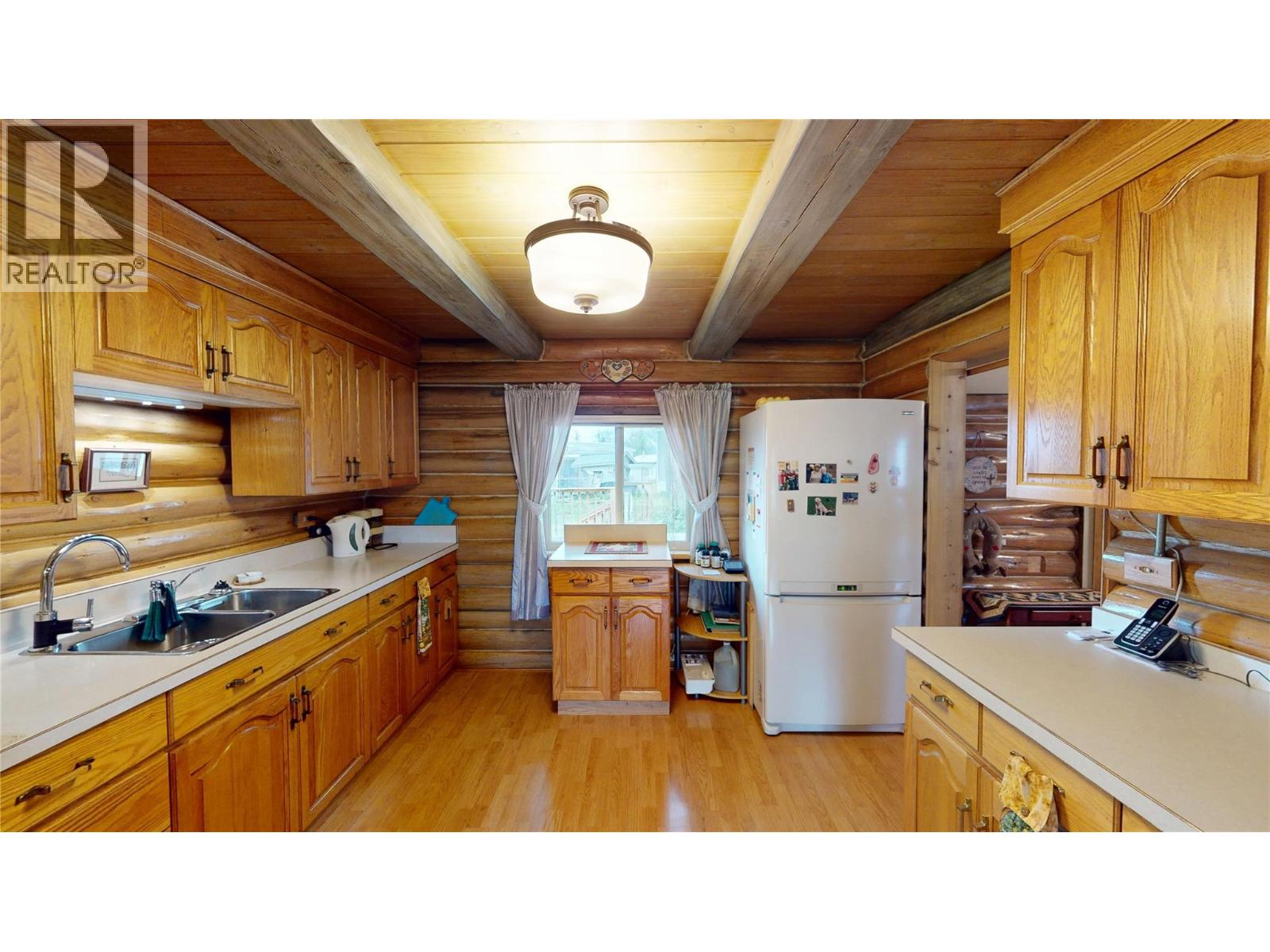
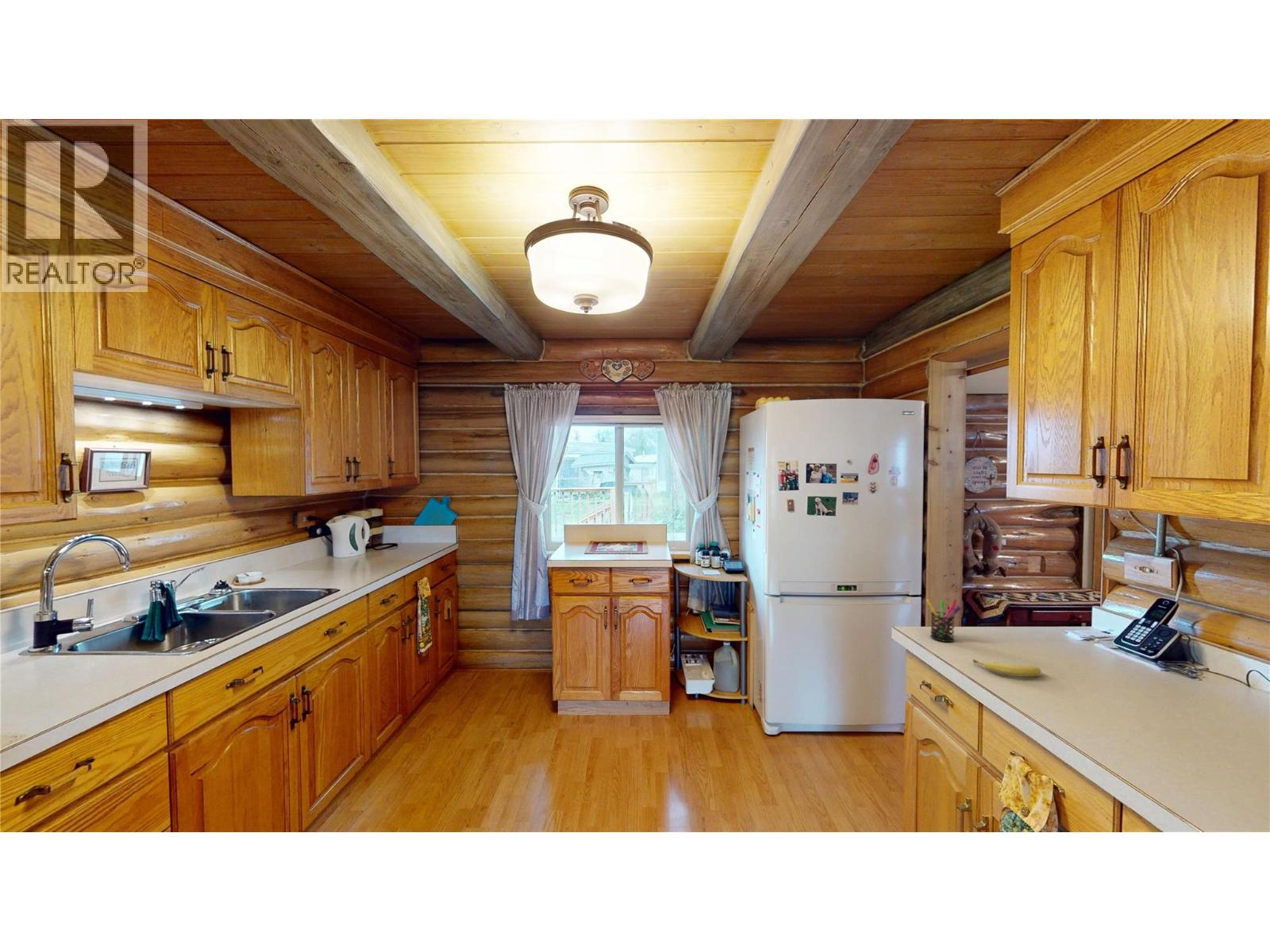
+ pen holder [926,598,961,643]
+ fruit [972,658,1042,678]
